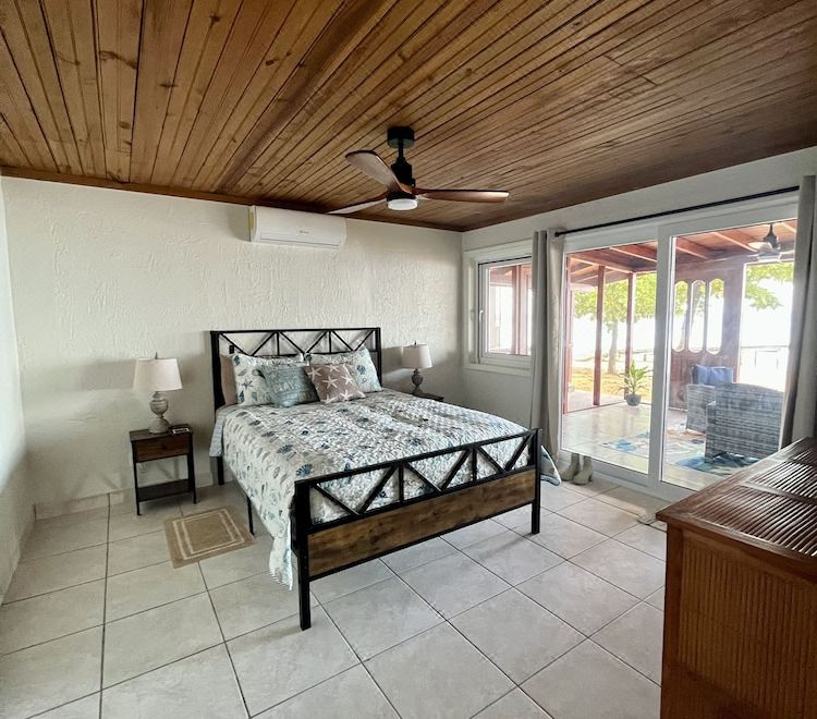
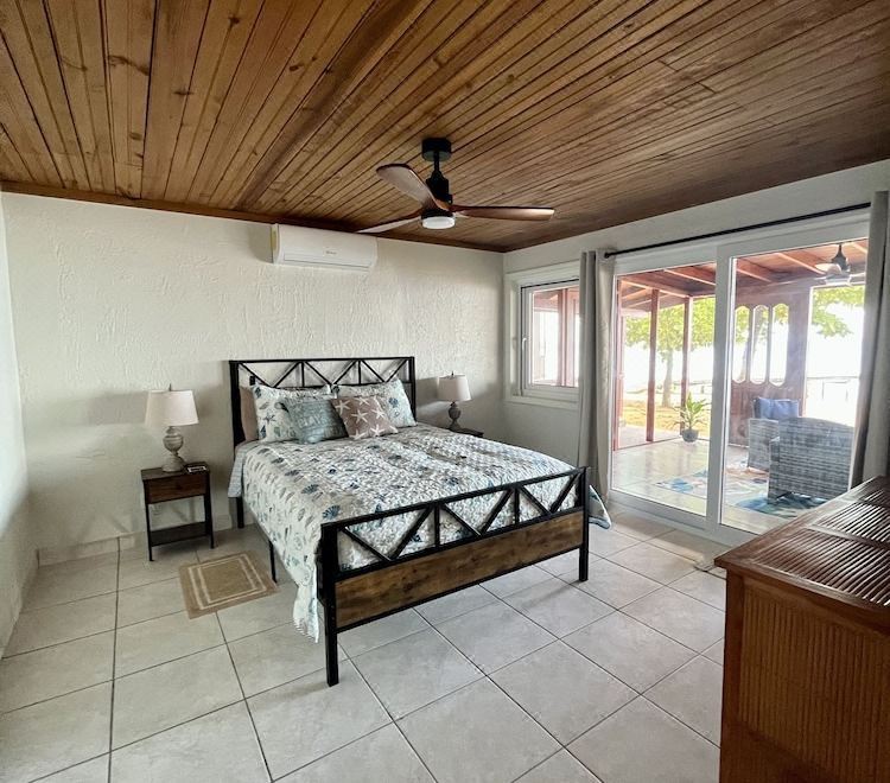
- boots [560,452,595,485]
